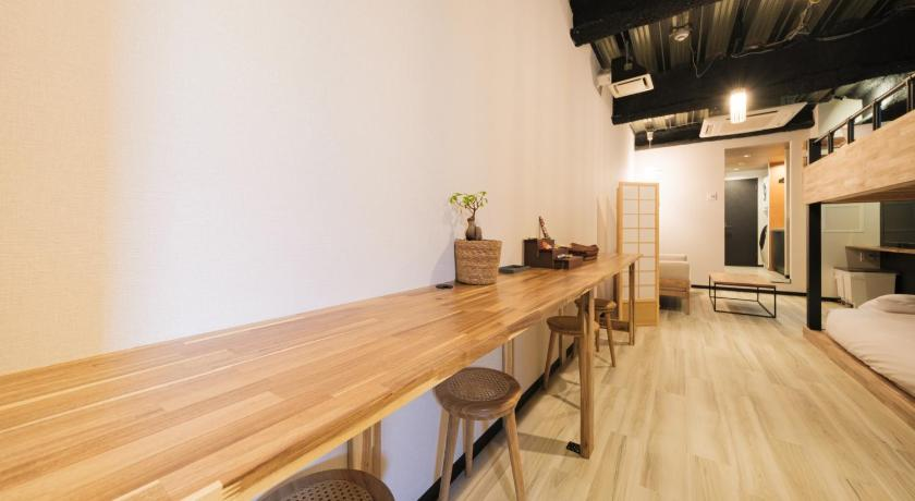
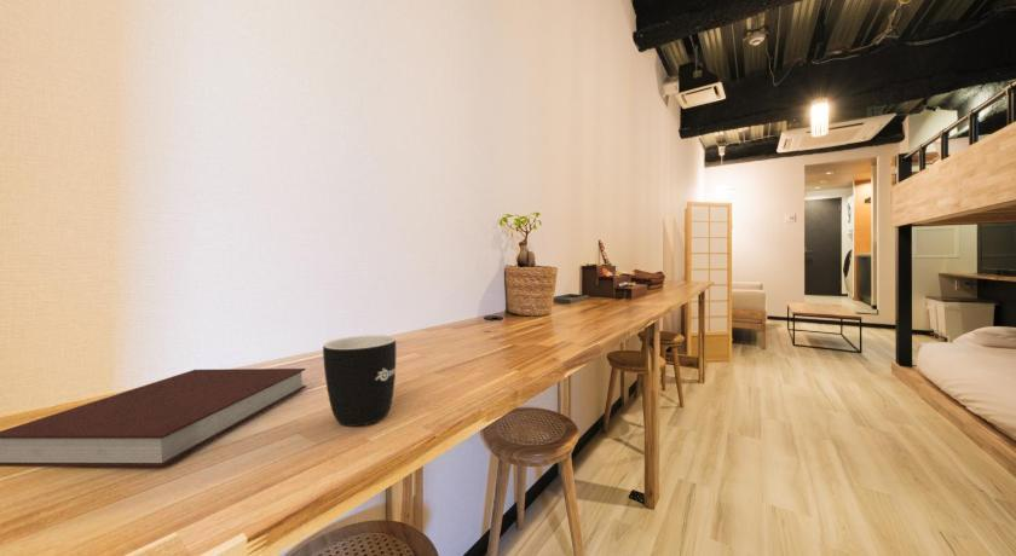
+ notebook [0,367,307,468]
+ mug [322,334,397,428]
